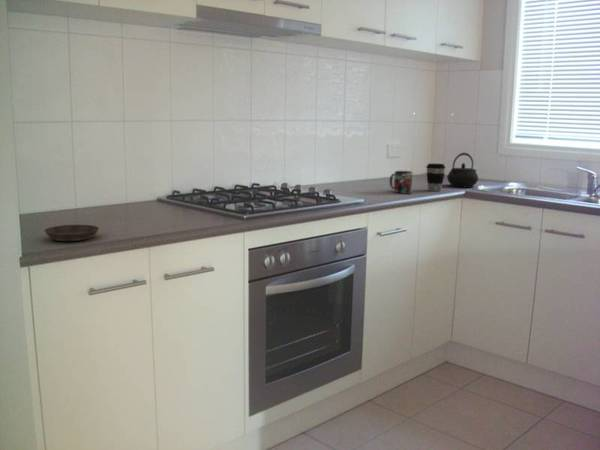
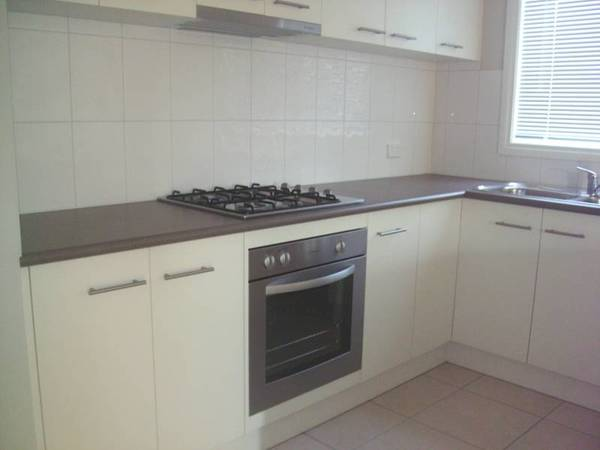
- mug [389,170,413,195]
- kettle [446,152,479,189]
- coffee cup [425,162,446,192]
- saucer [43,224,100,242]
